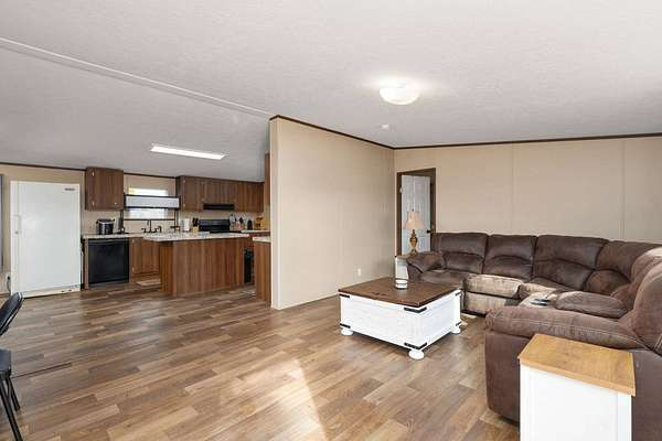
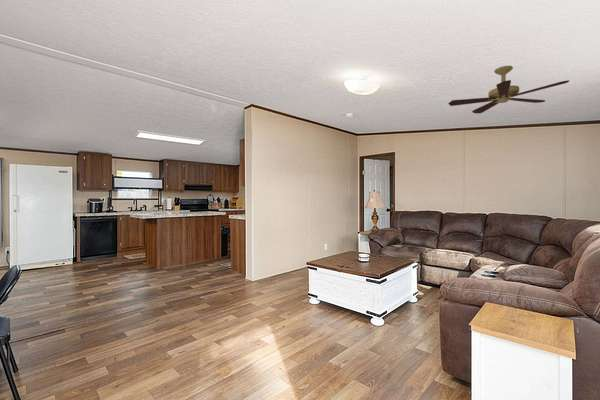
+ ceiling fan [447,65,570,114]
